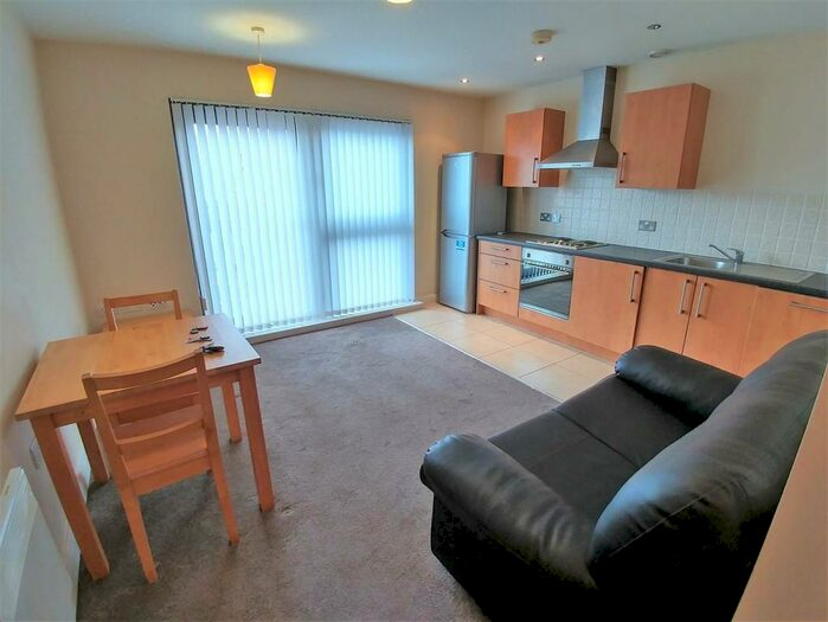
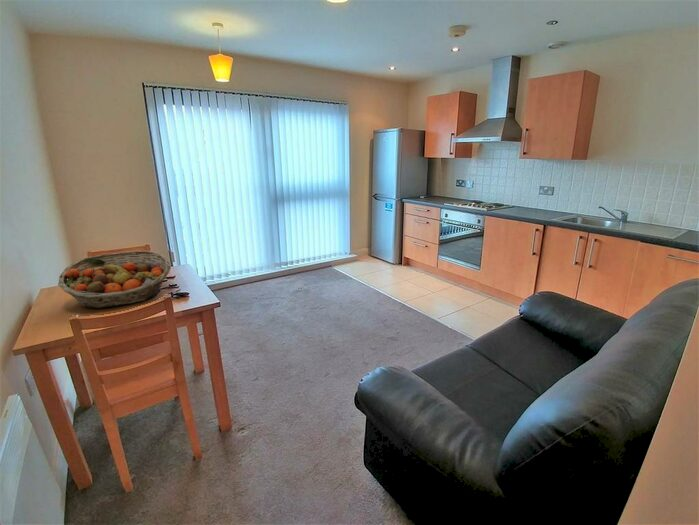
+ fruit basket [57,250,172,309]
